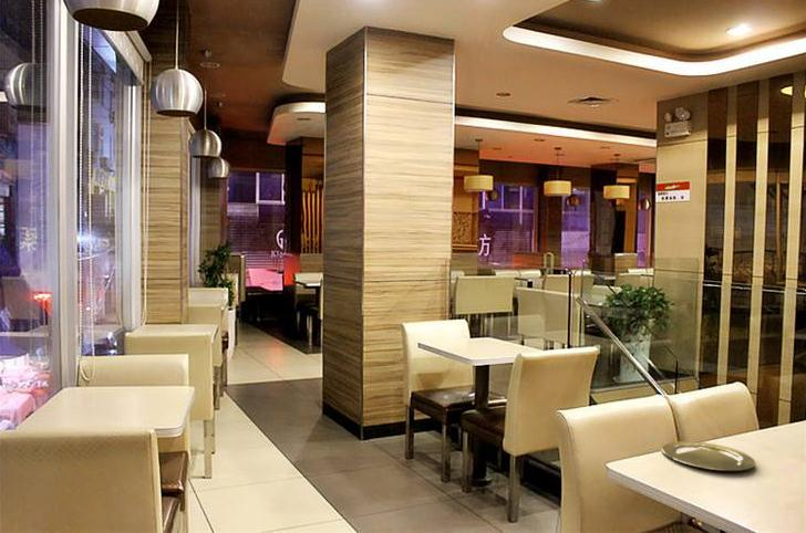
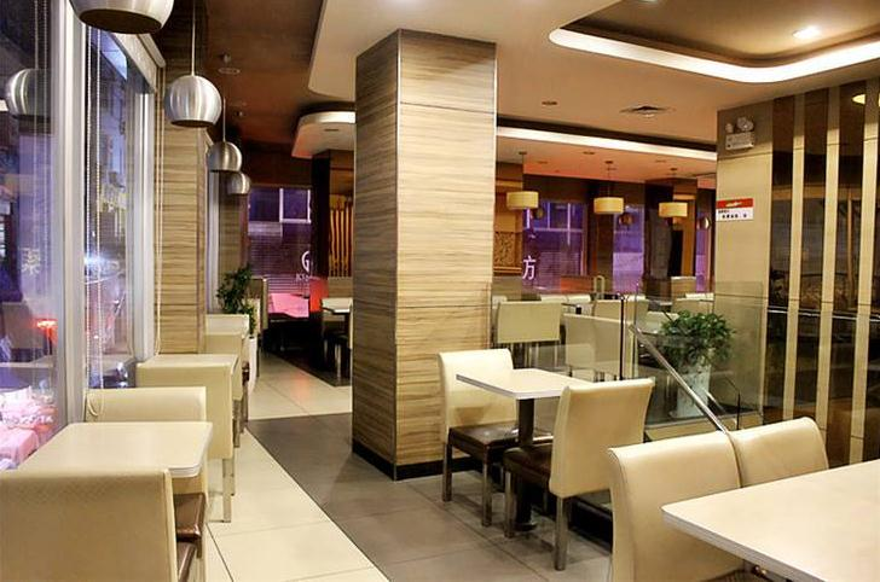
- plate [661,440,756,472]
